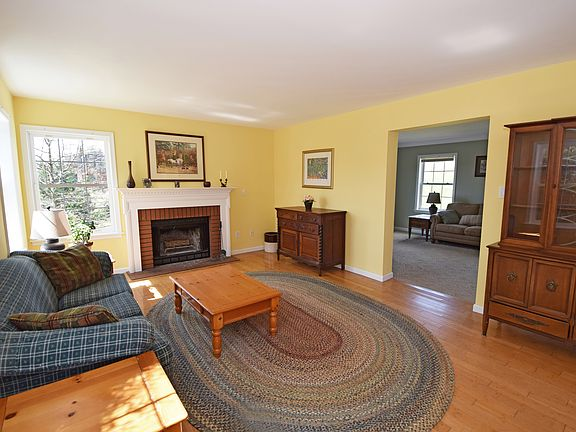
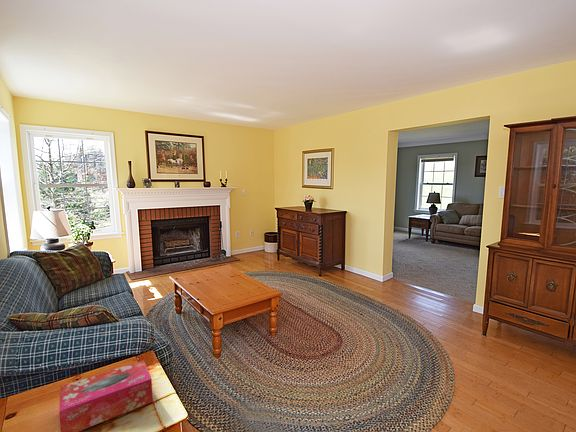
+ tissue box [58,359,154,432]
